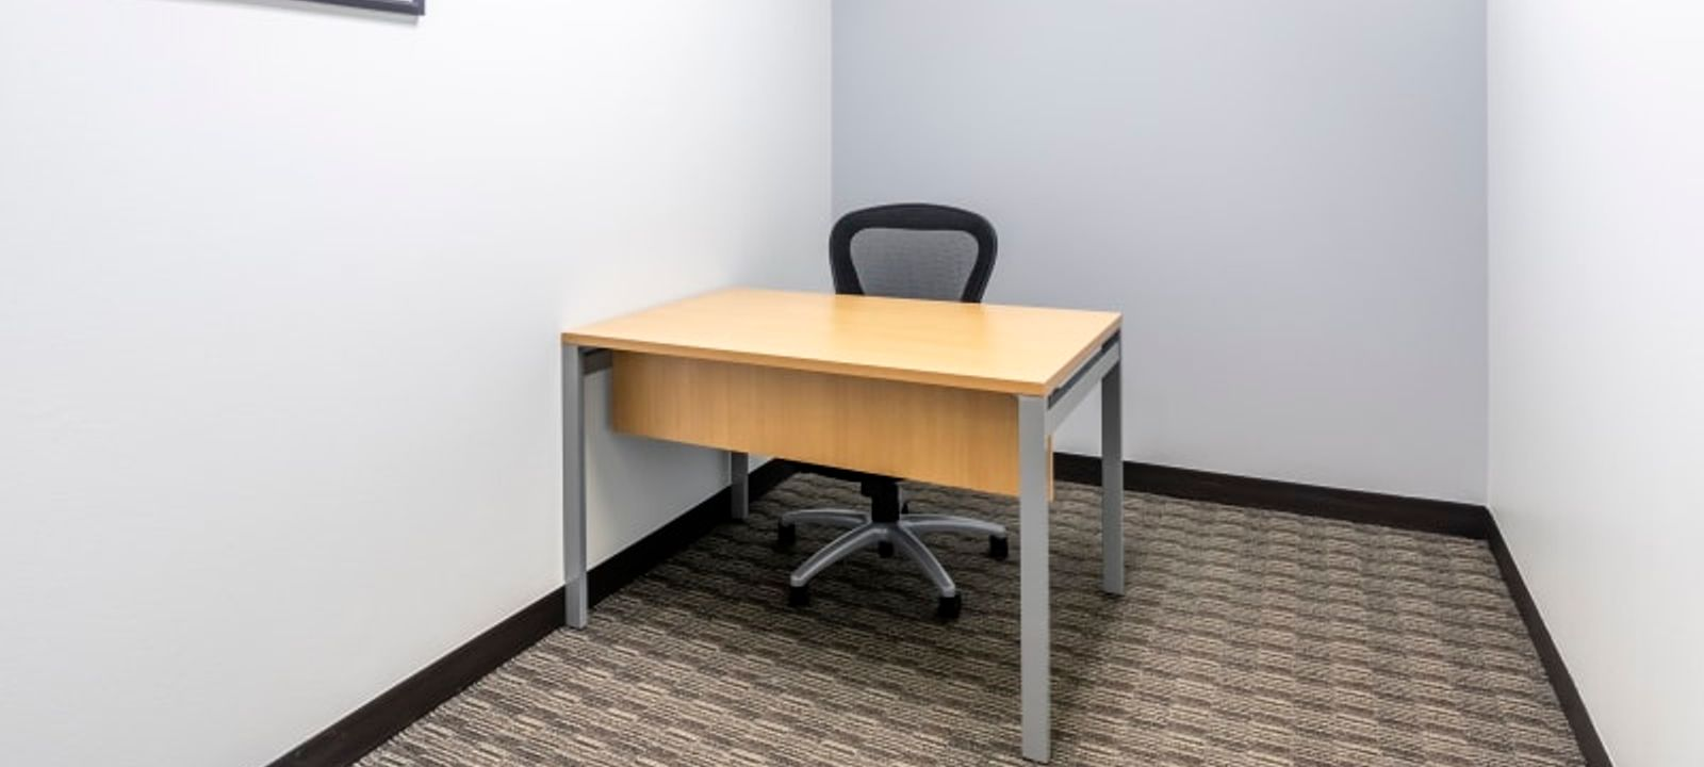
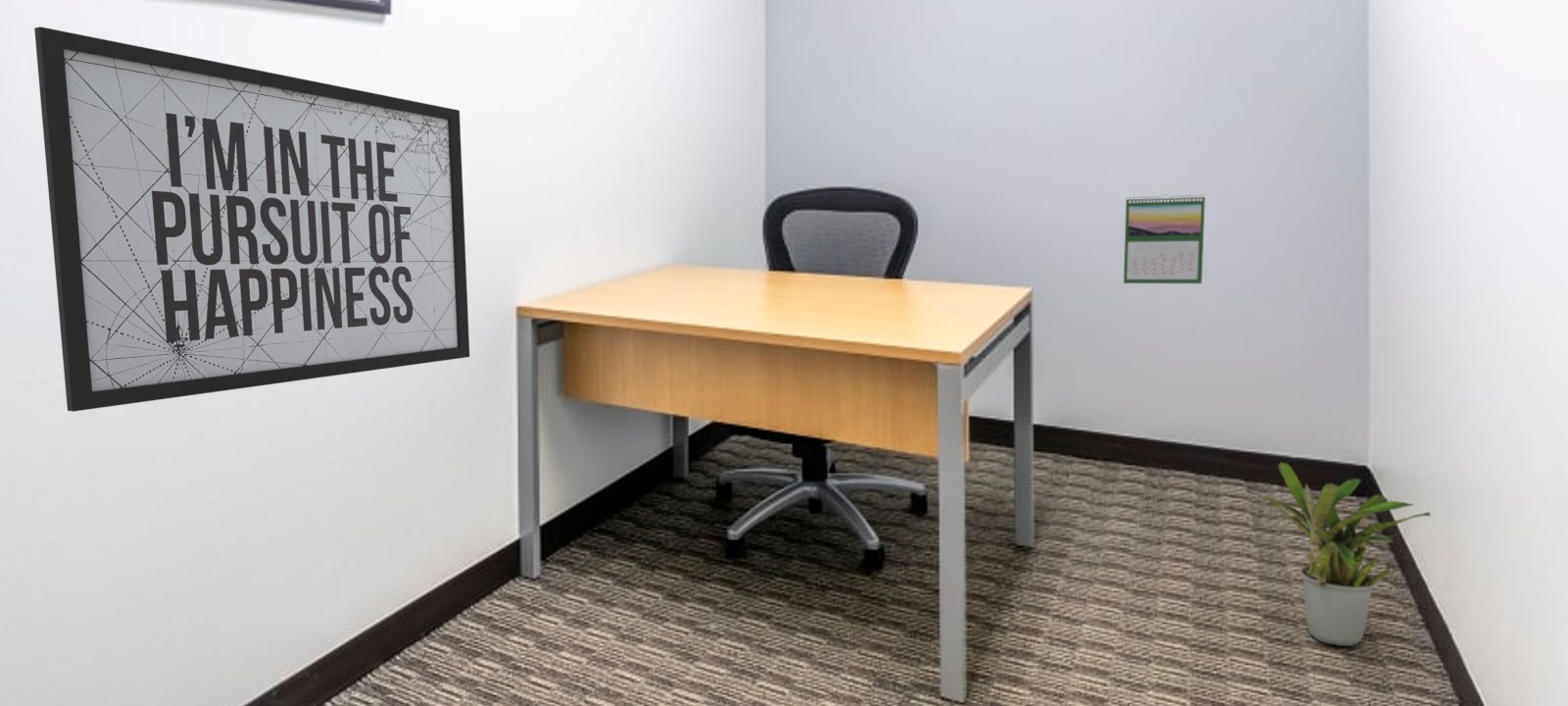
+ calendar [1123,193,1206,284]
+ mirror [33,25,470,413]
+ potted plant [1244,461,1432,647]
